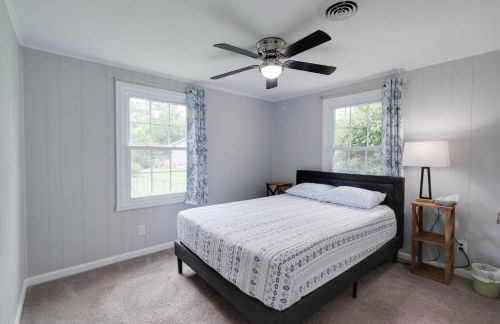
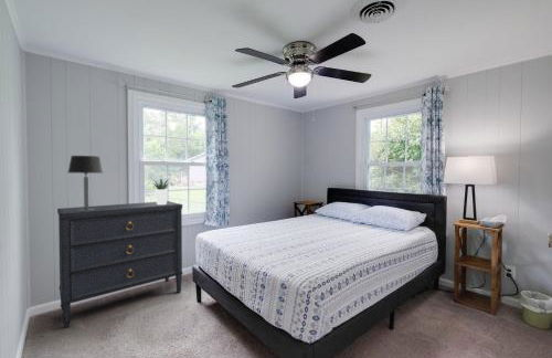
+ potted plant [146,178,178,204]
+ dresser [56,200,183,329]
+ table lamp [67,155,104,211]
